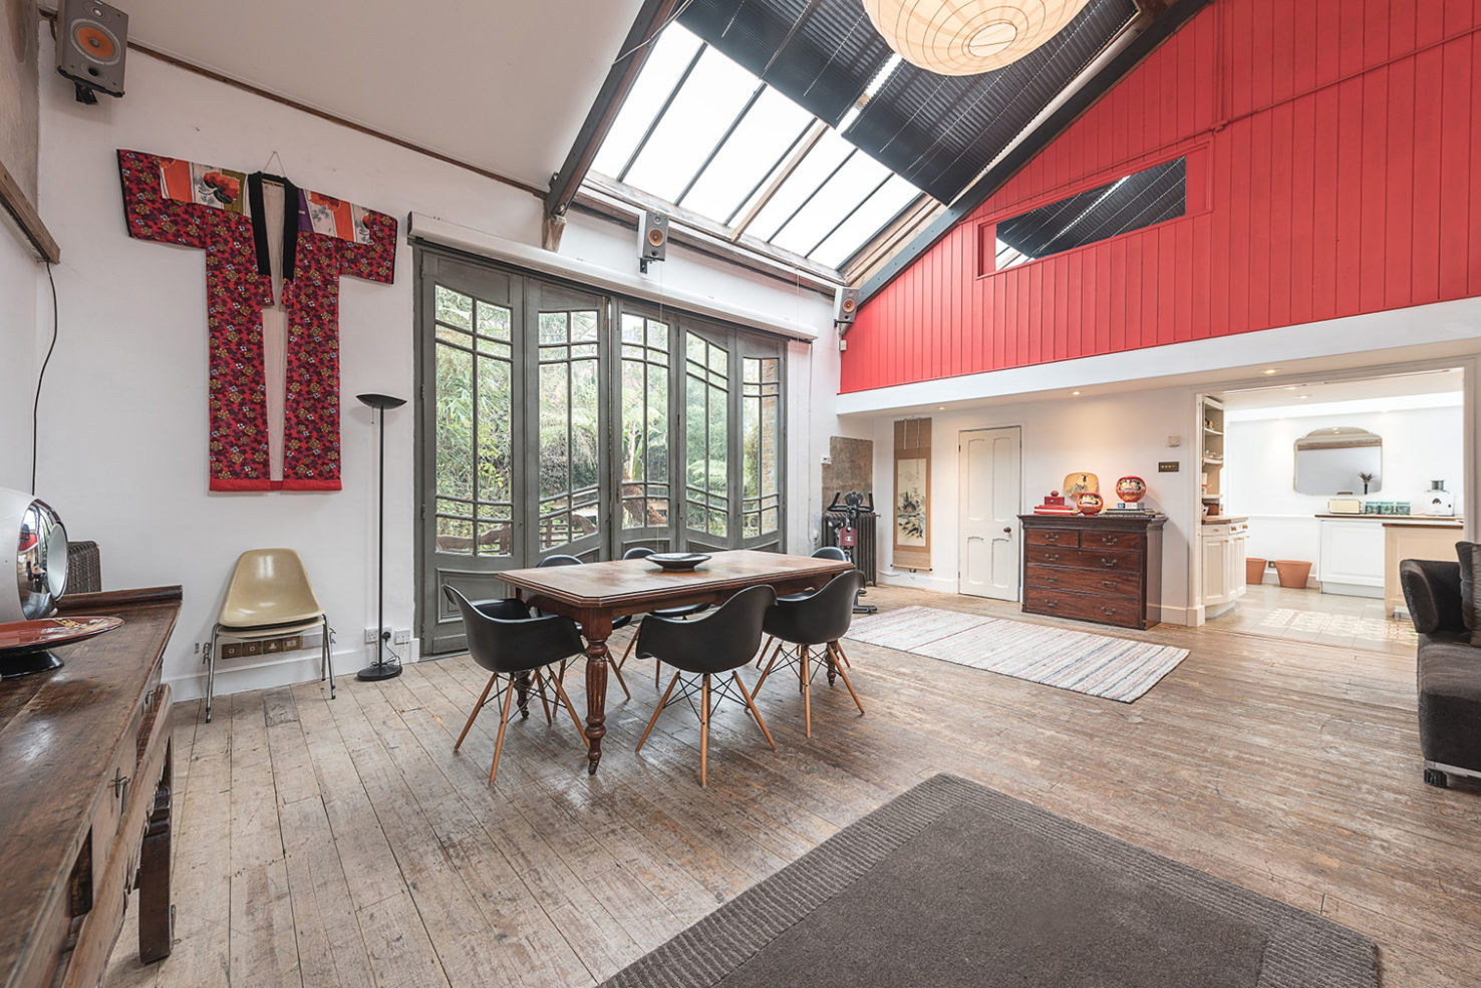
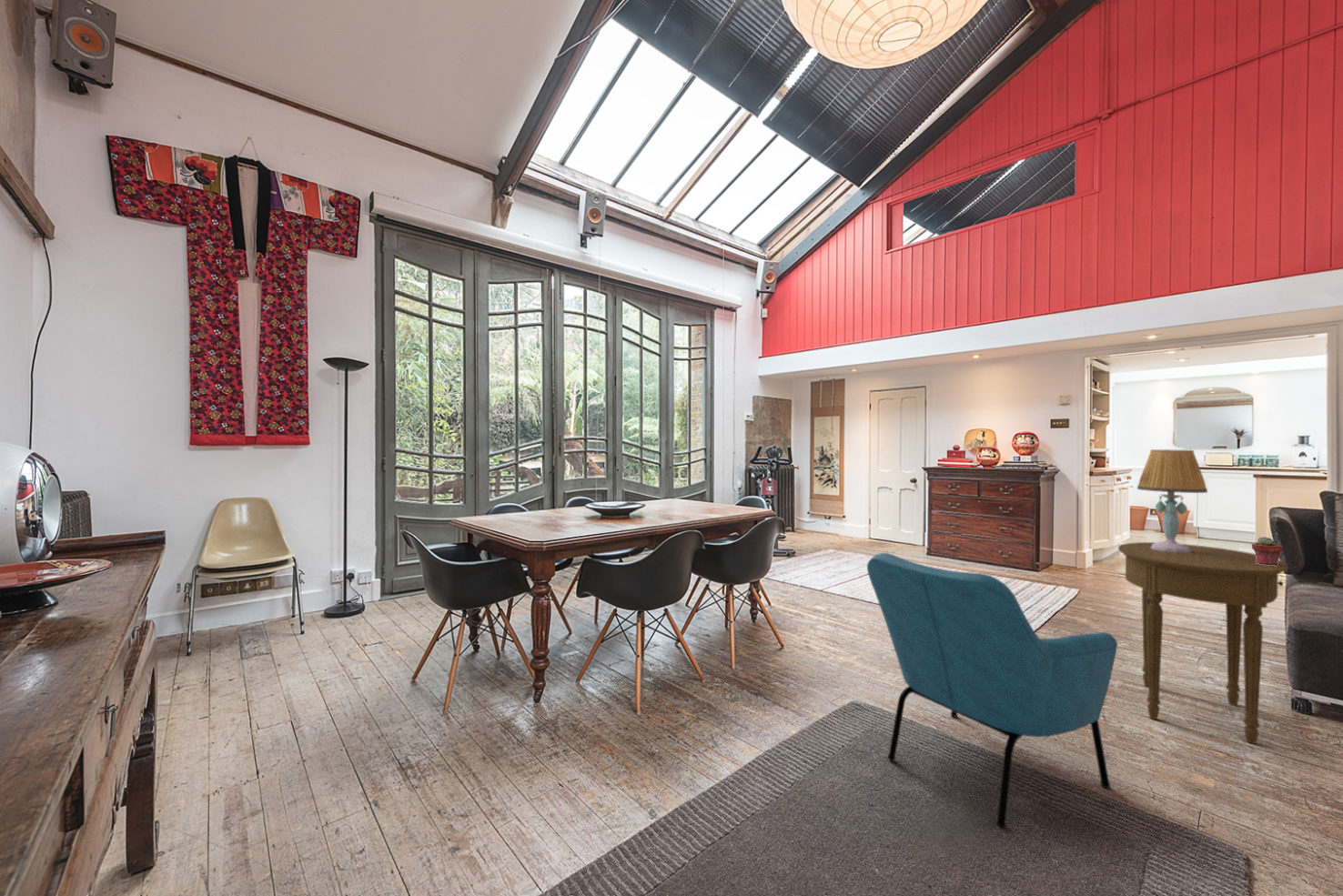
+ table lamp [1136,448,1208,553]
+ potted succulent [1251,536,1283,566]
+ armchair [866,552,1118,829]
+ side table [1117,541,1288,745]
